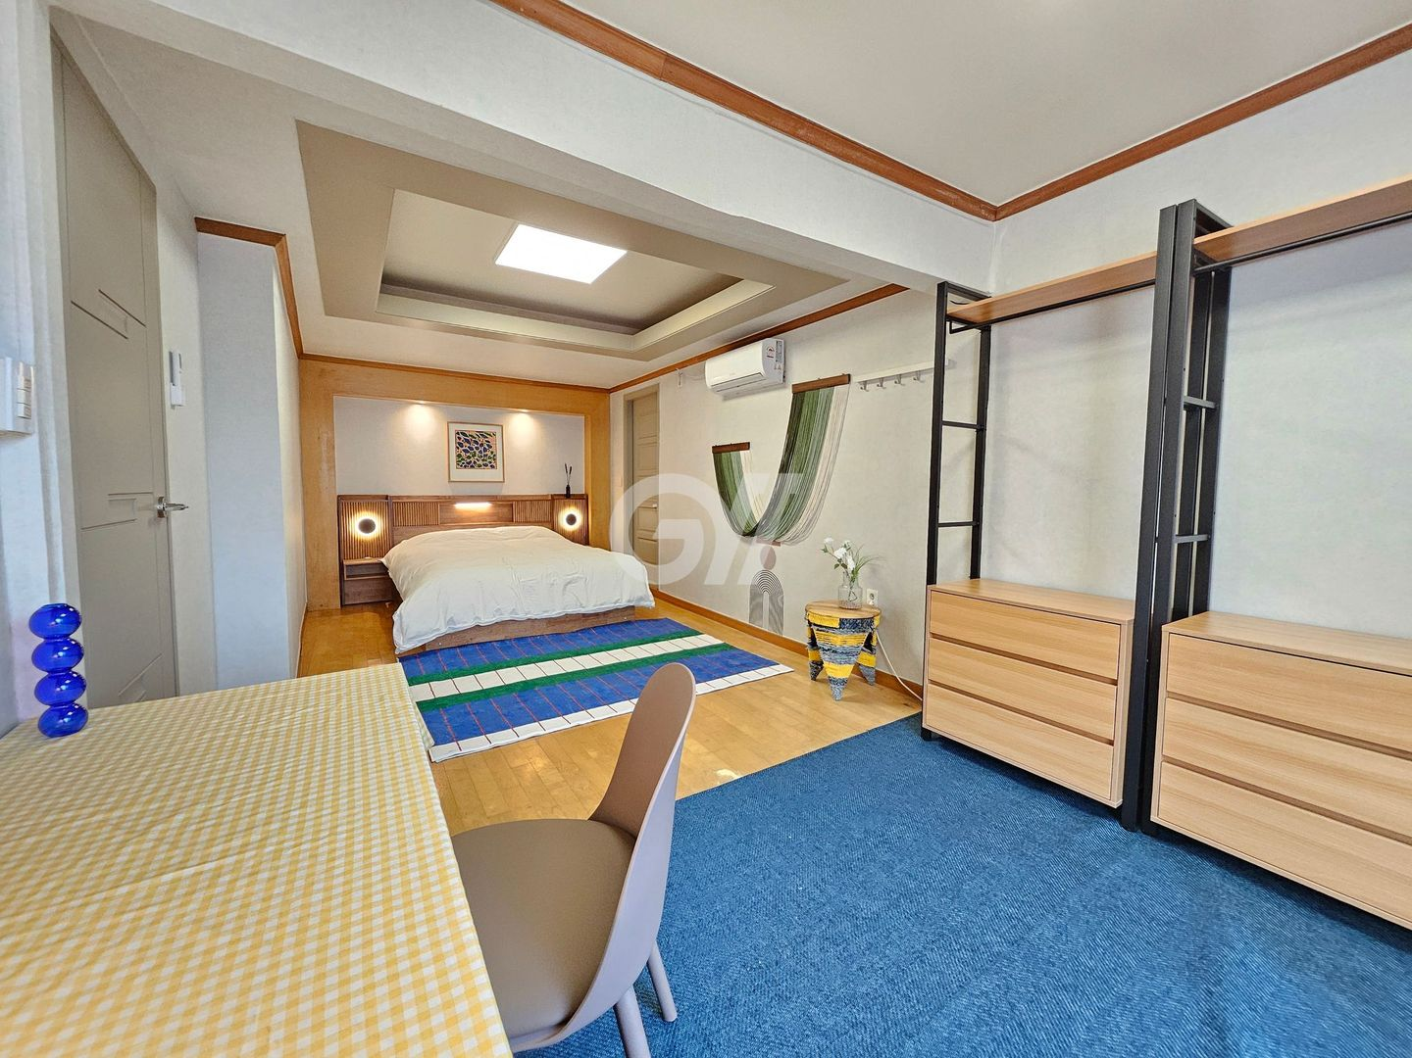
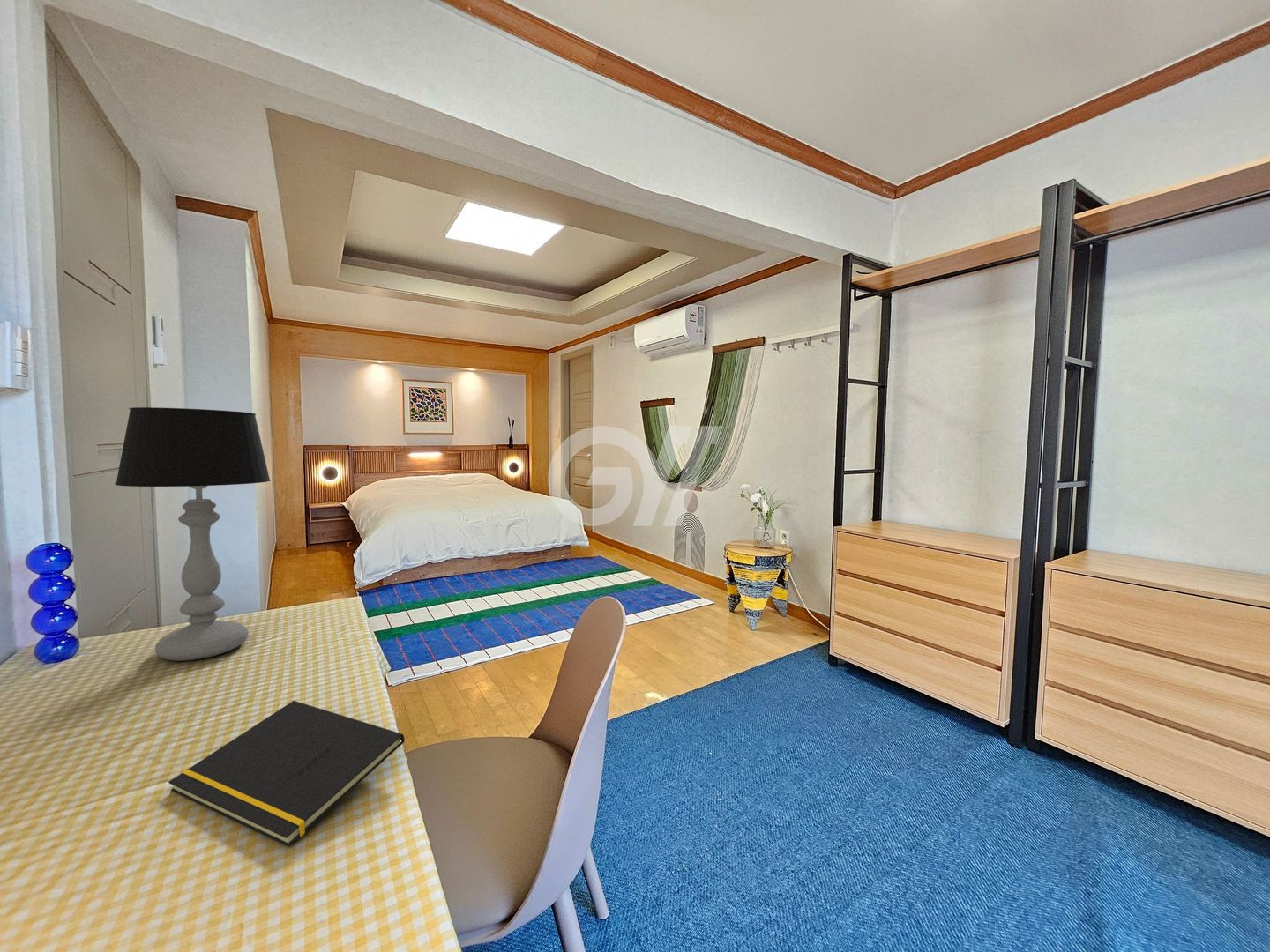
+ notepad [168,700,406,847]
+ table lamp [114,406,272,662]
